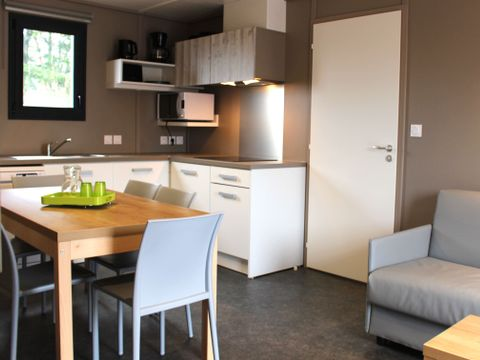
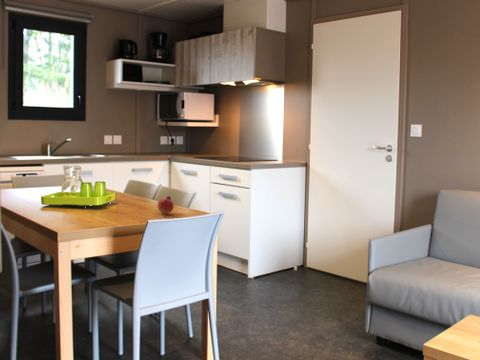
+ fruit [156,195,175,215]
